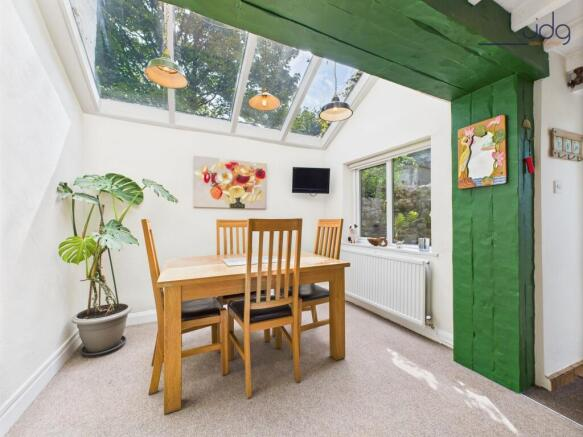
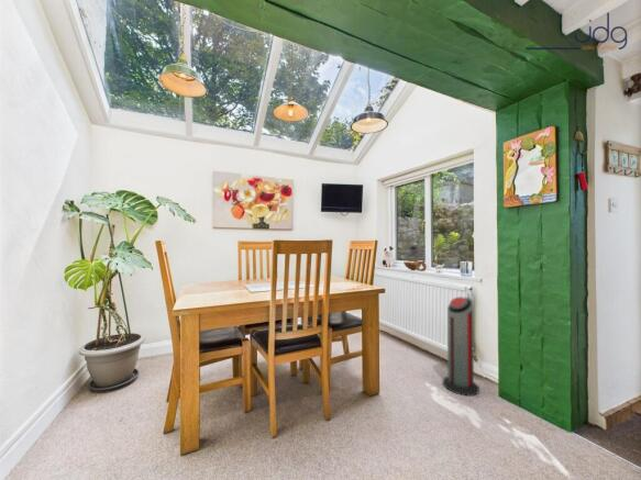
+ air purifier [442,295,480,397]
